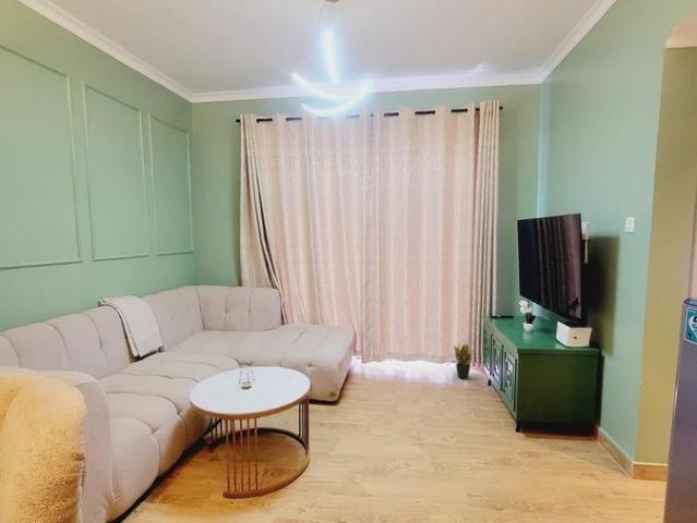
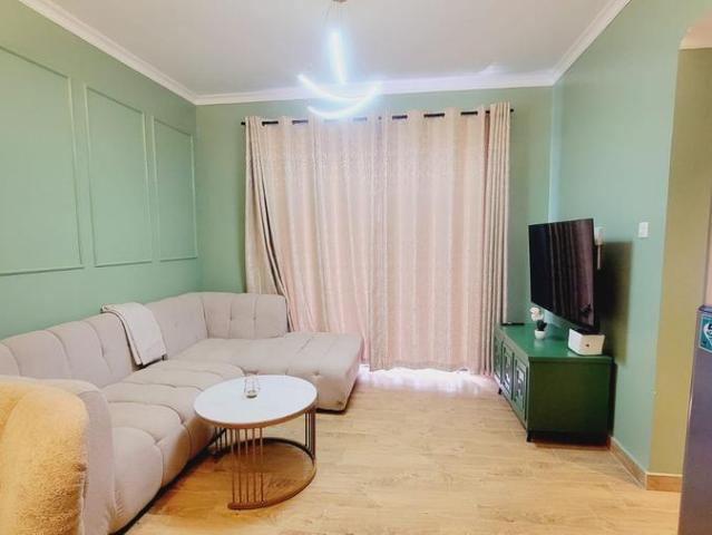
- potted plant [453,341,474,380]
